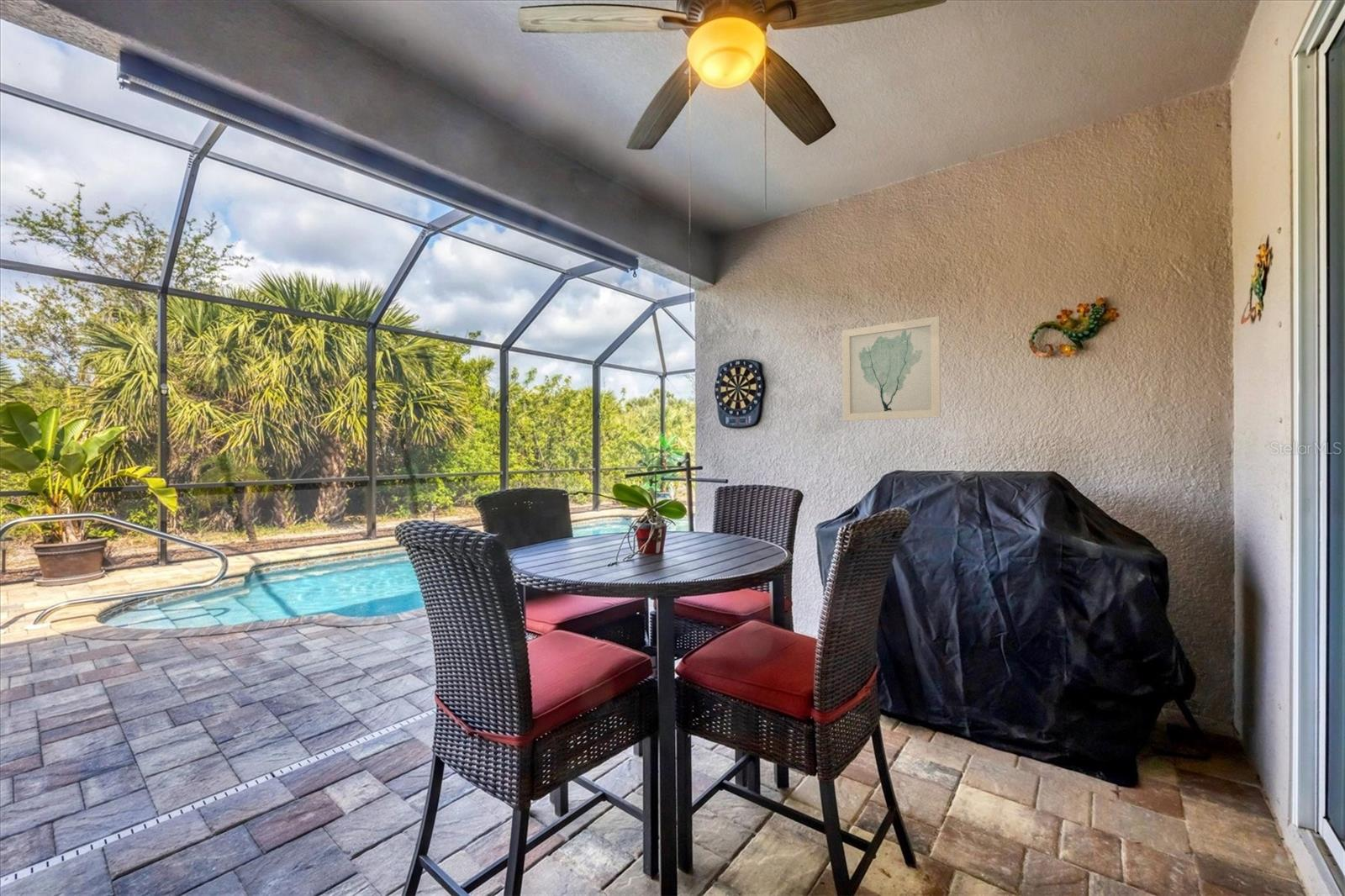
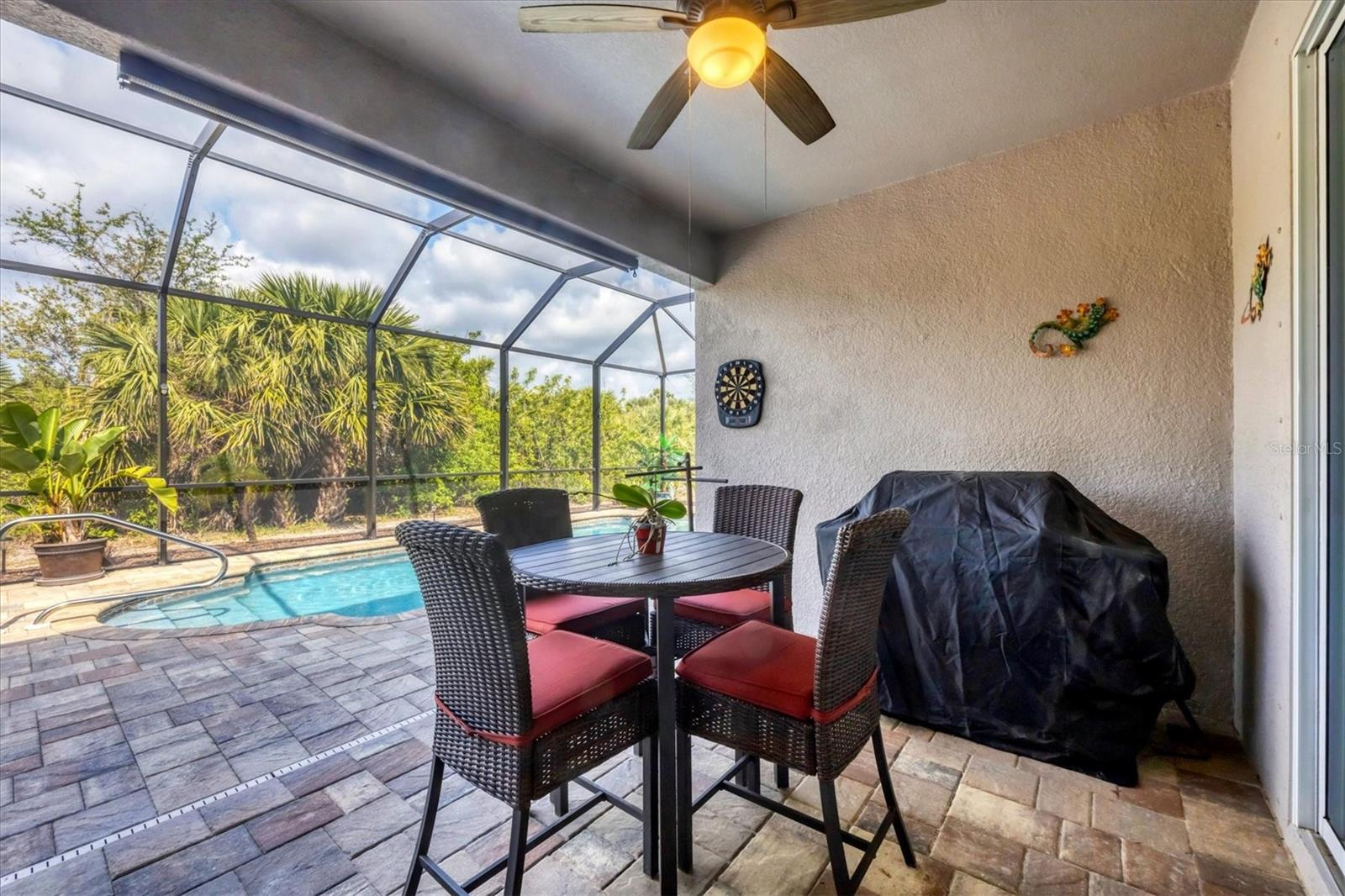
- wall art [841,315,942,422]
